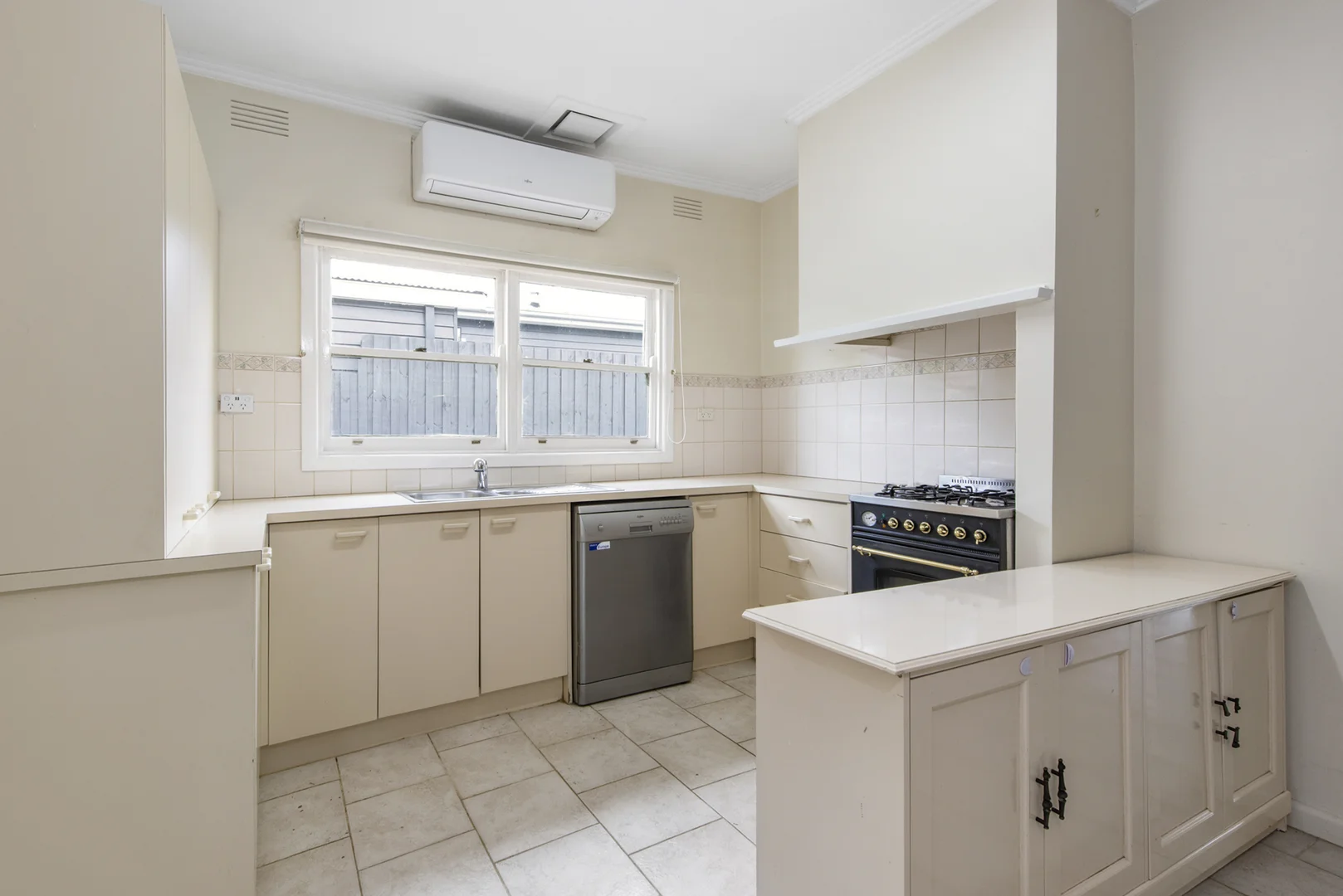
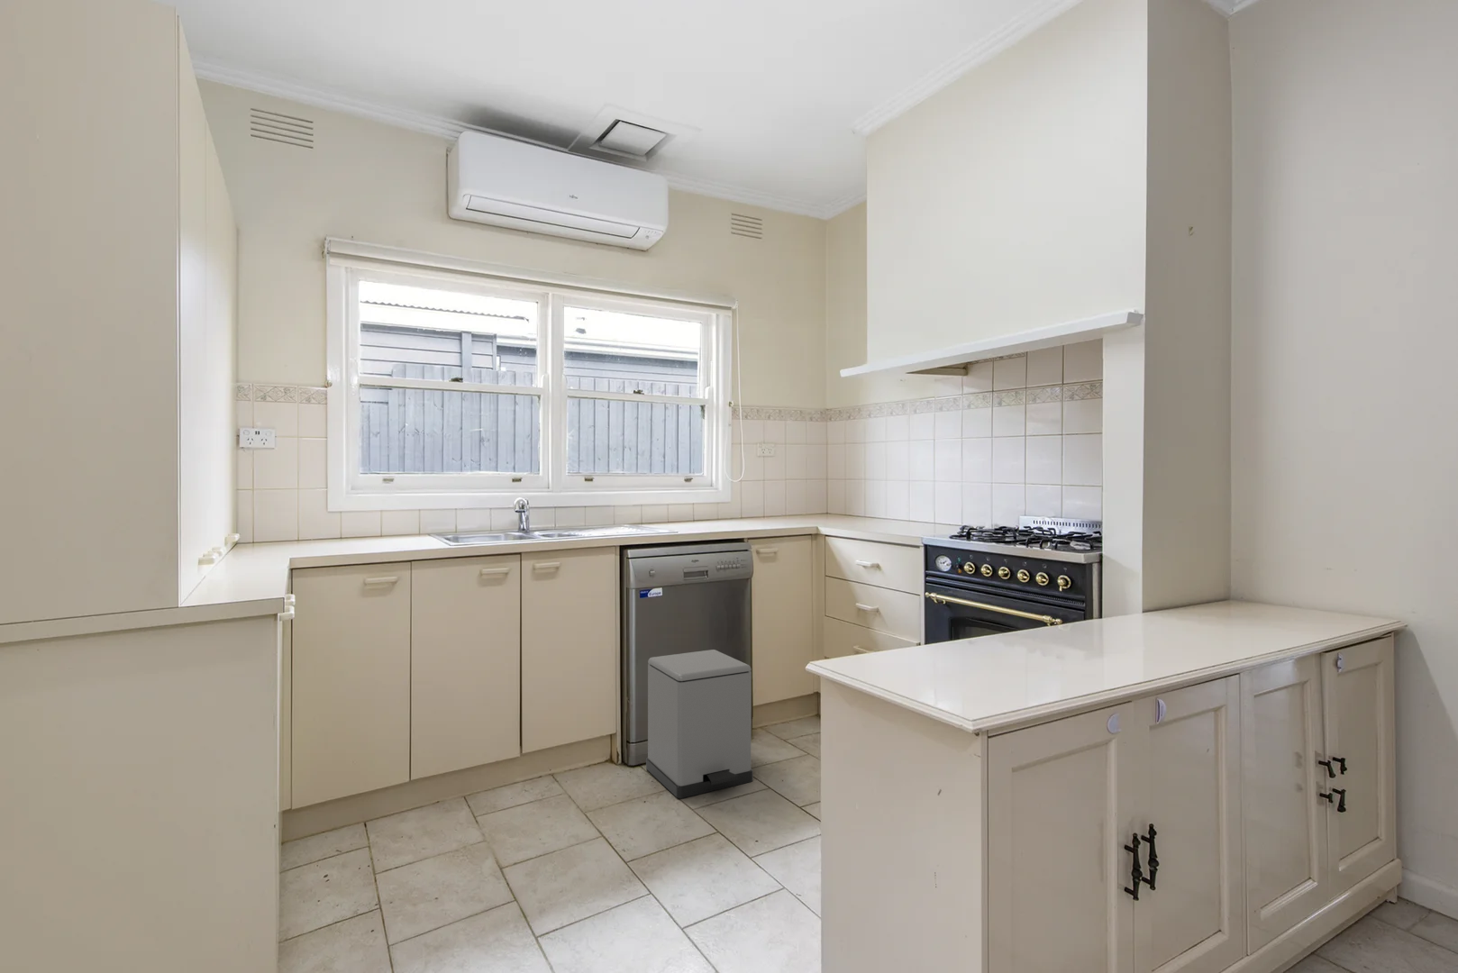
+ trash can [645,648,755,799]
